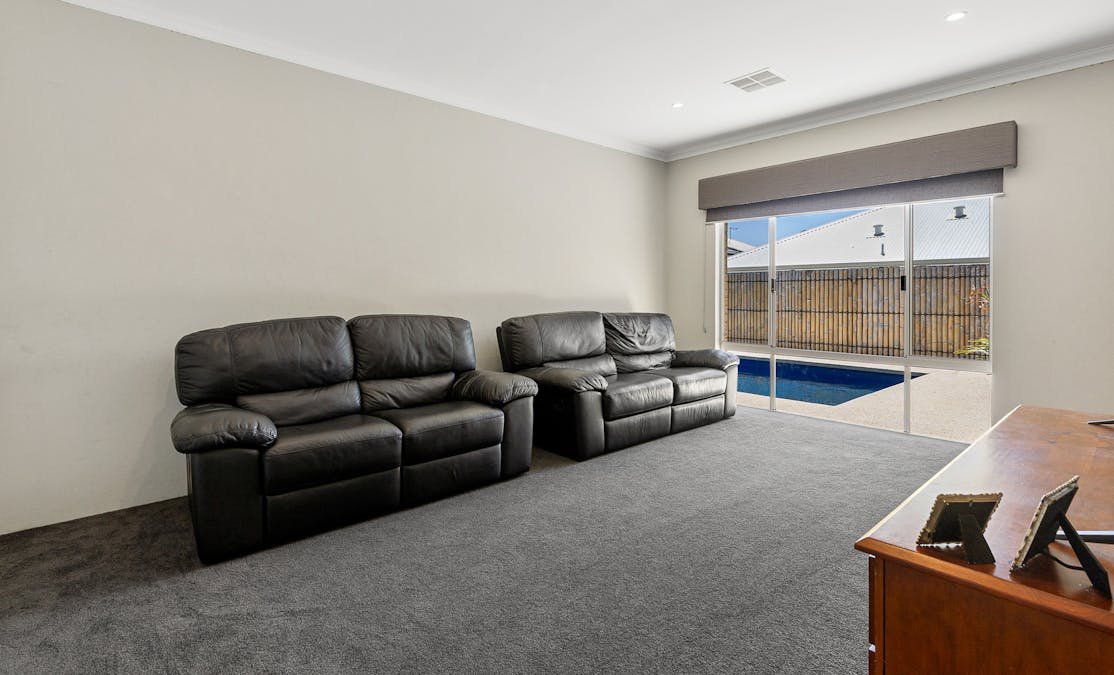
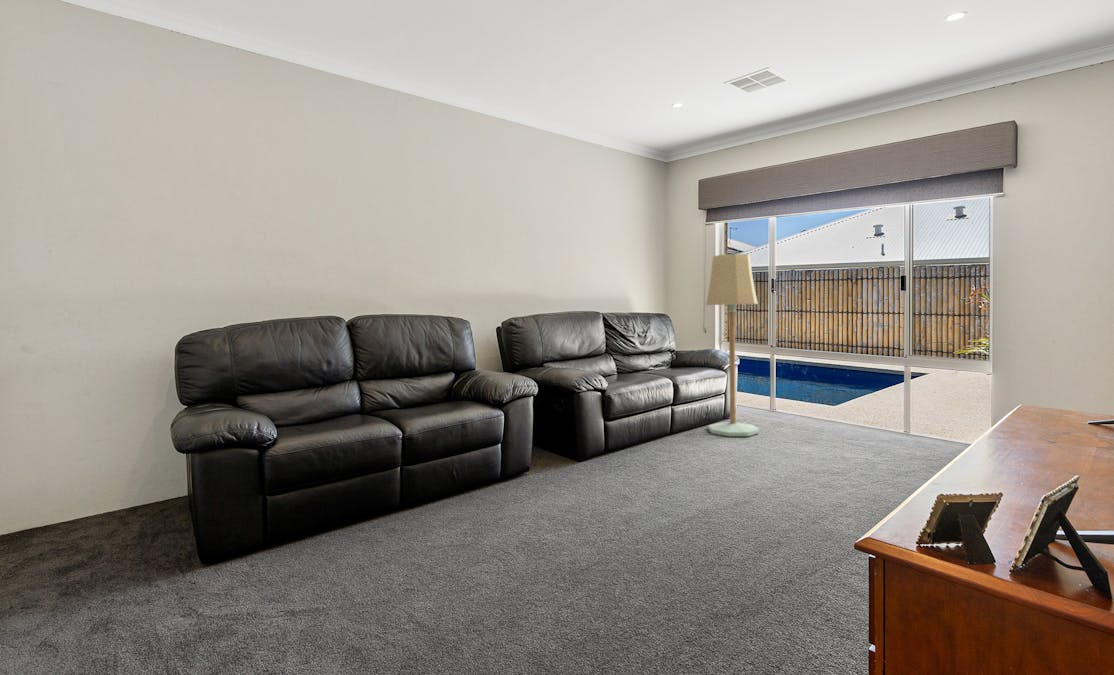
+ floor lamp [705,253,760,437]
